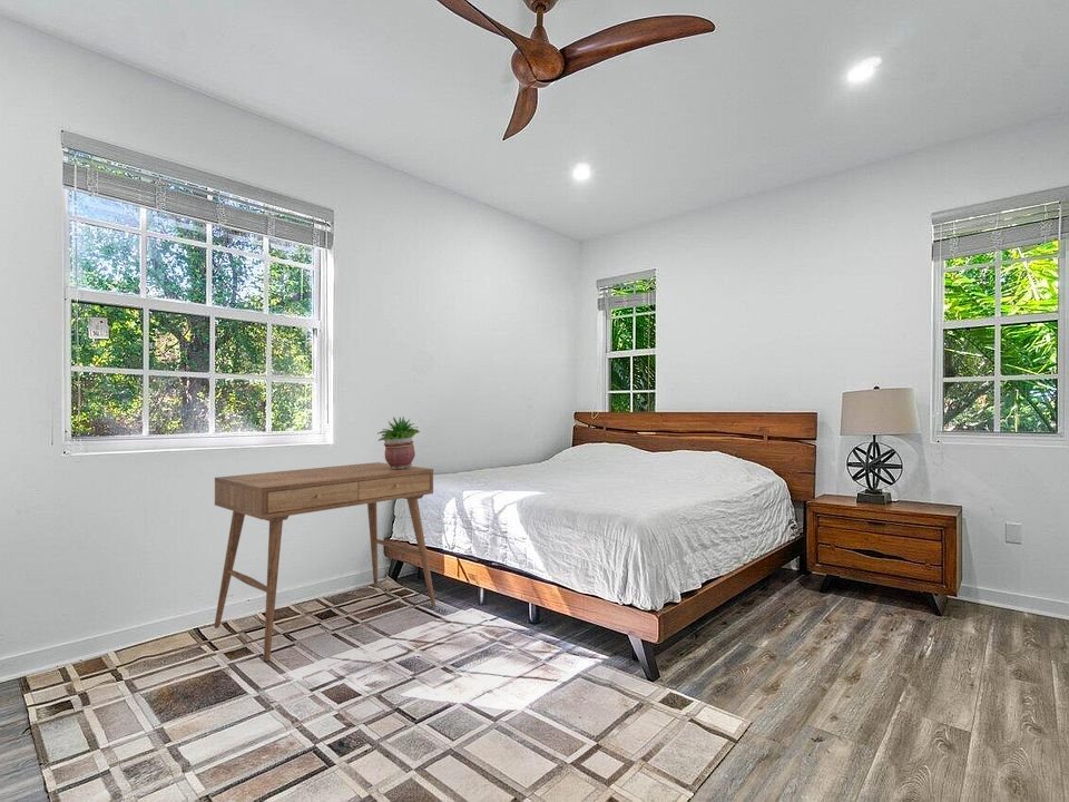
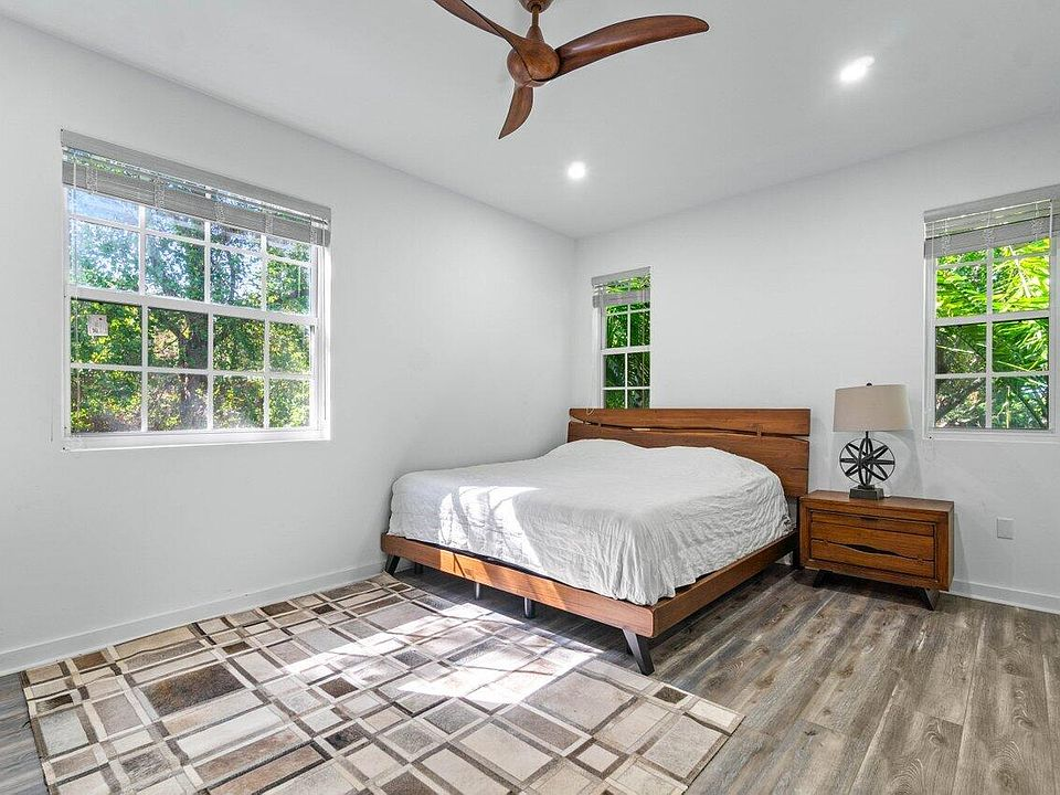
- potted plant [376,415,421,470]
- desk [213,461,437,663]
